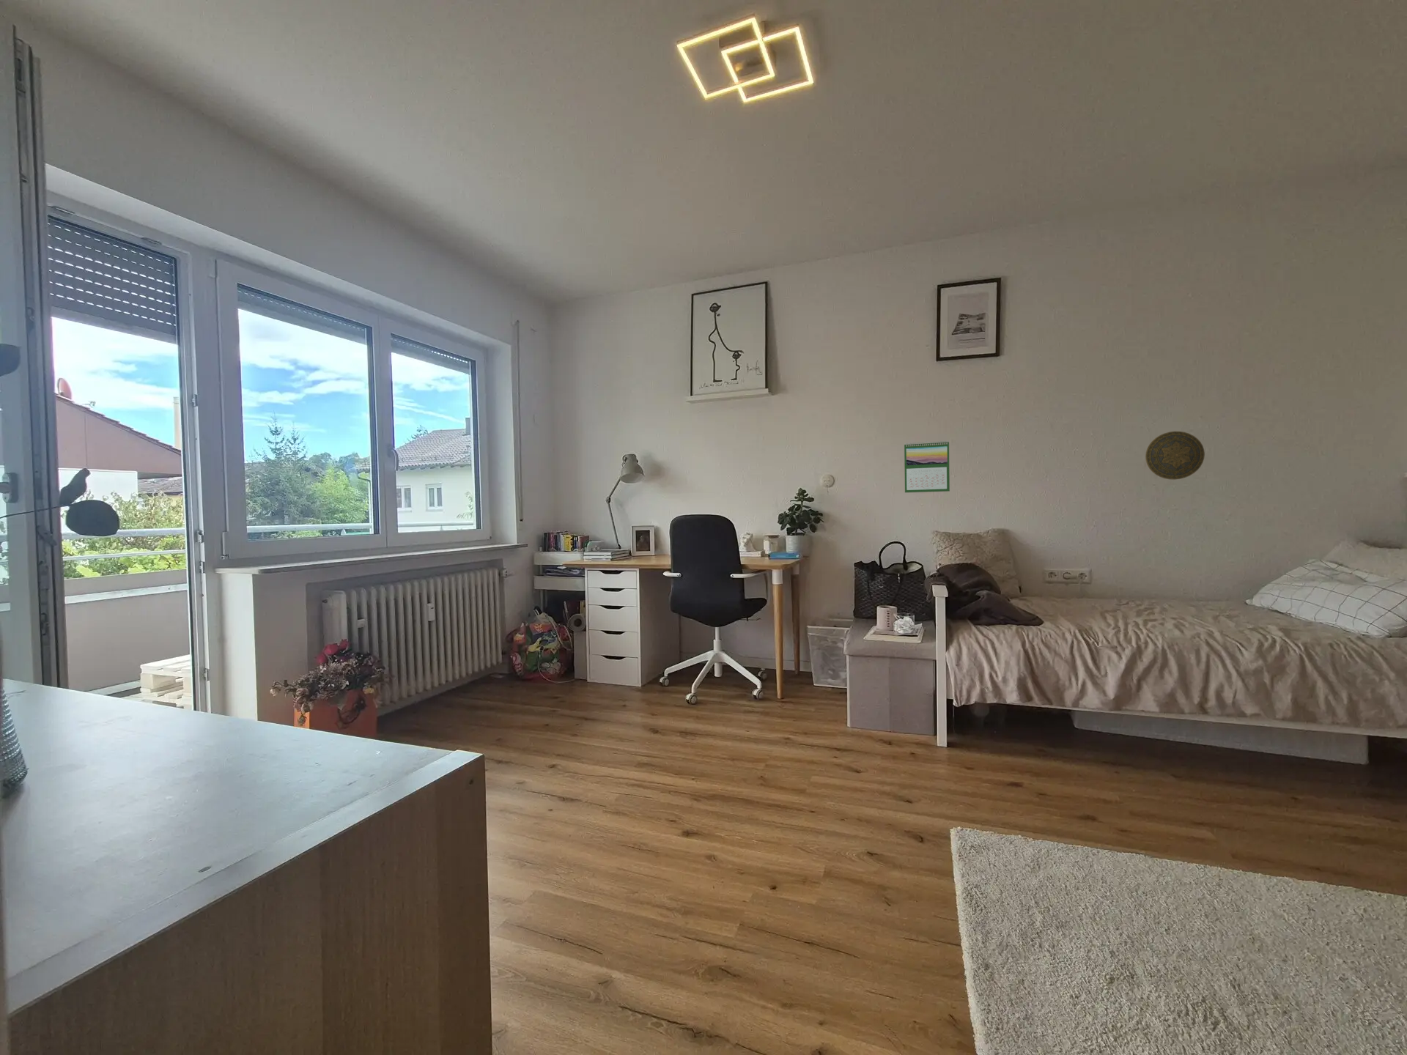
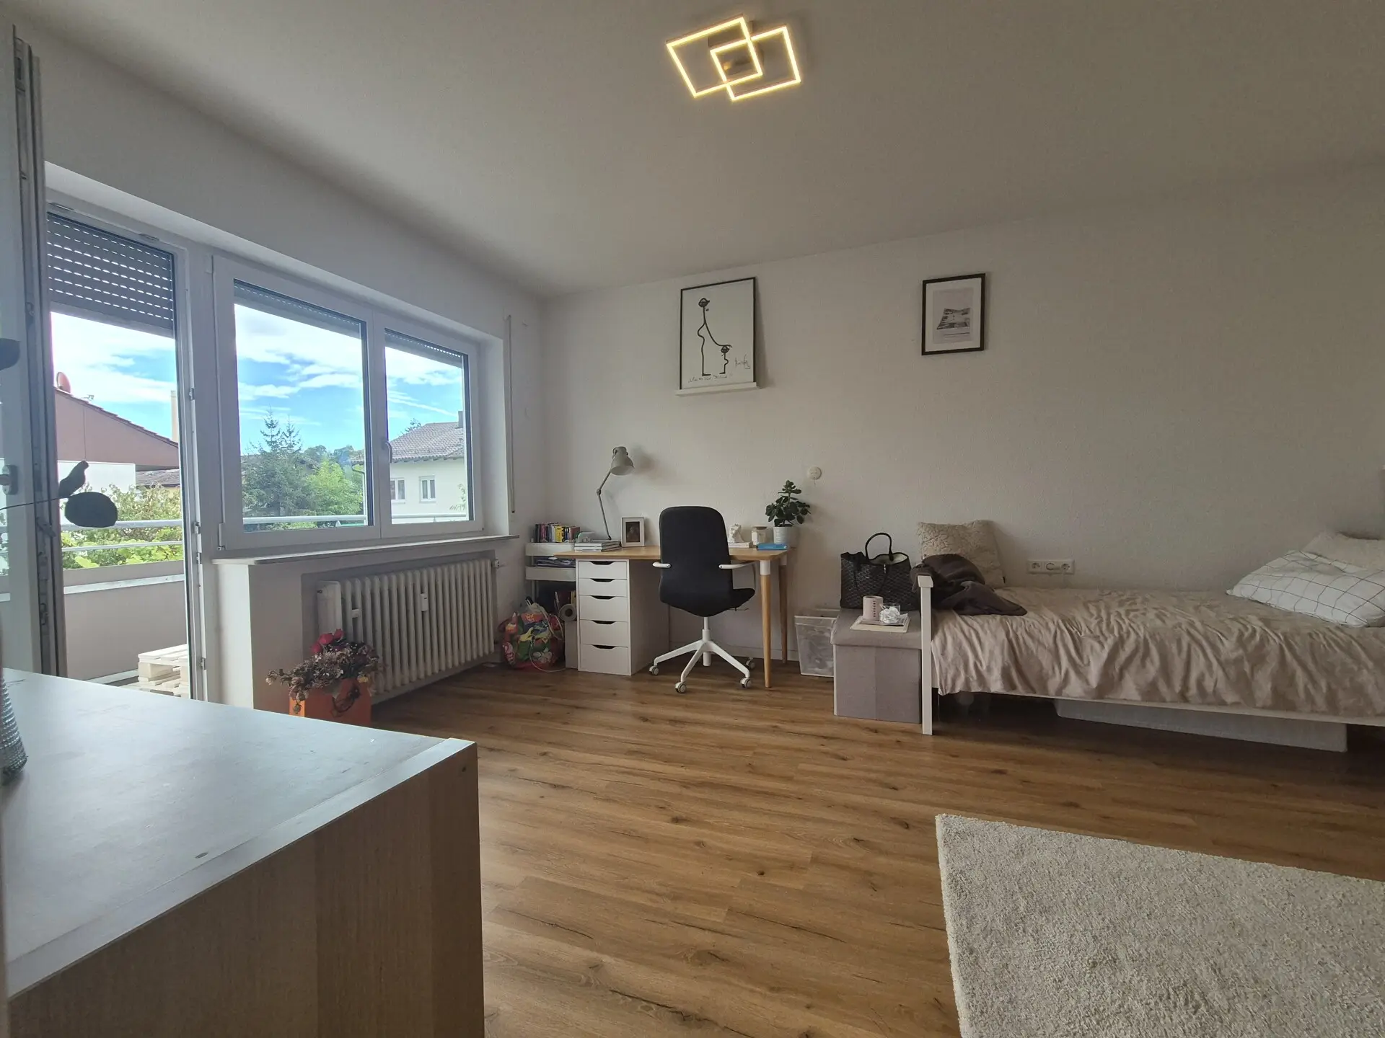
- calendar [904,440,951,493]
- decorative plate [1144,431,1205,481]
